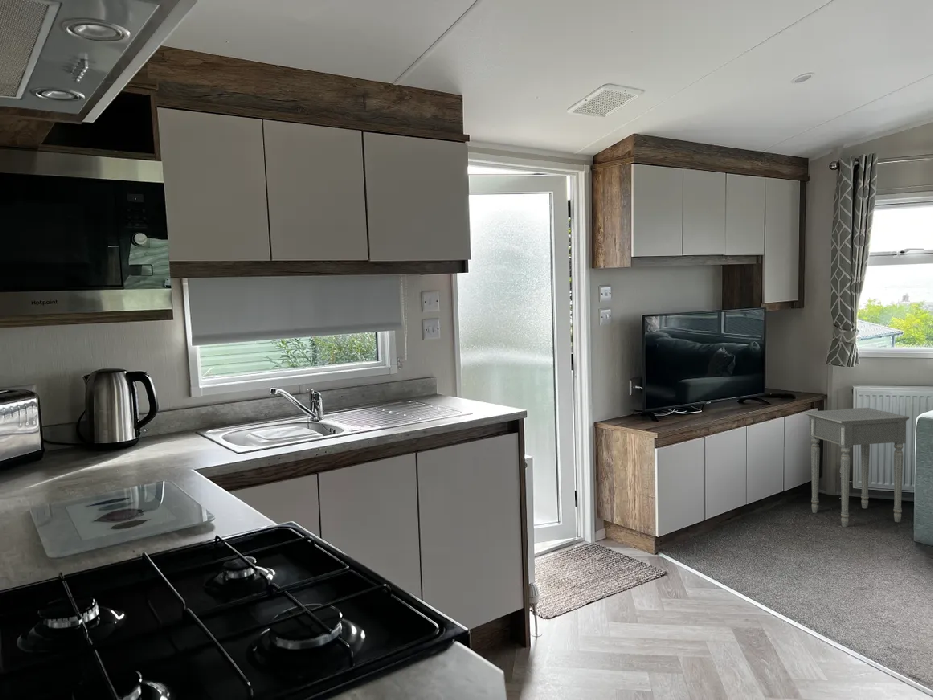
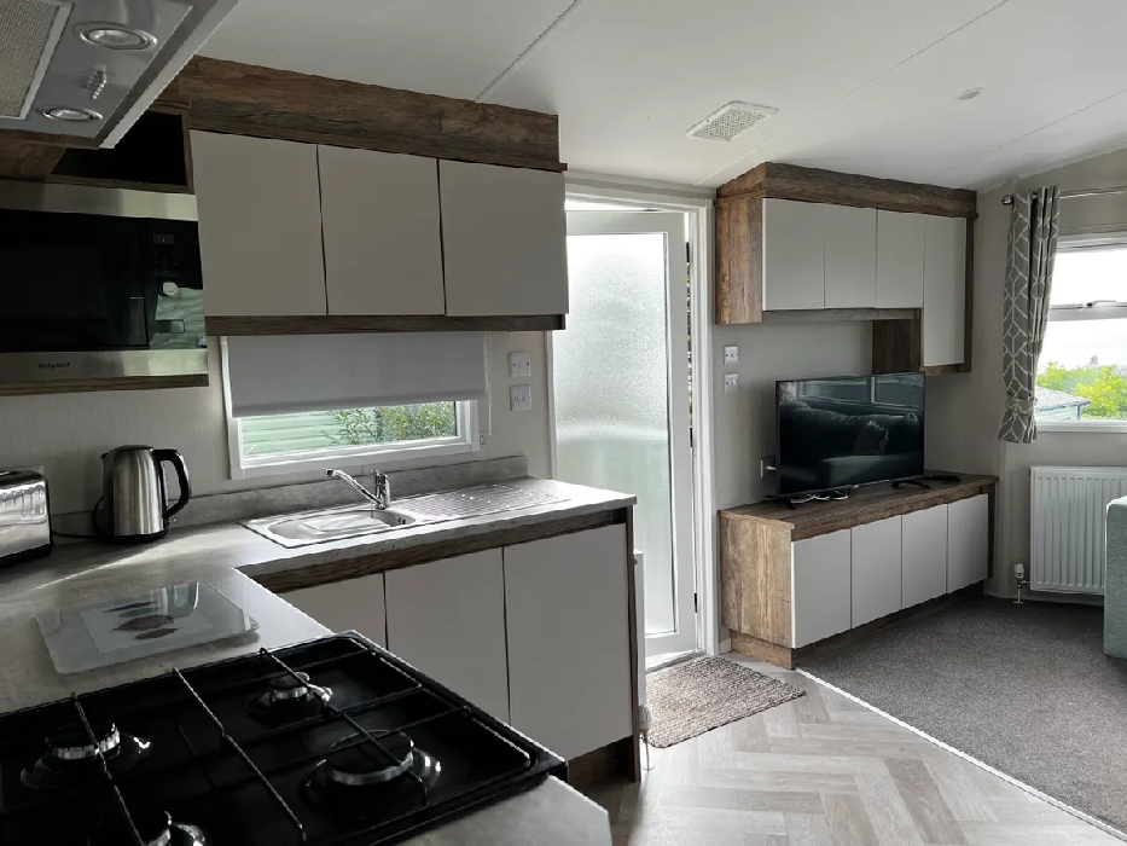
- side table [803,407,910,528]
